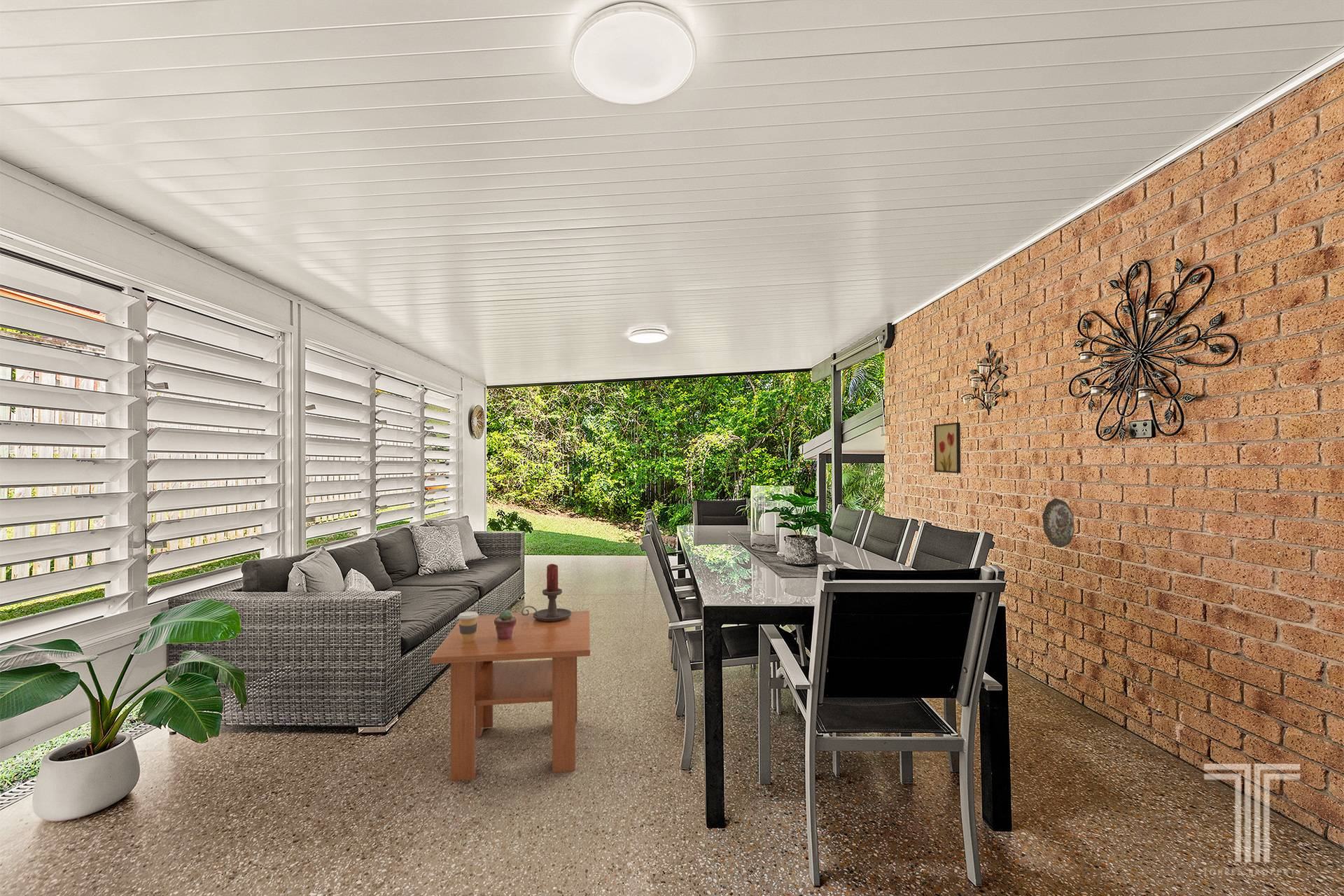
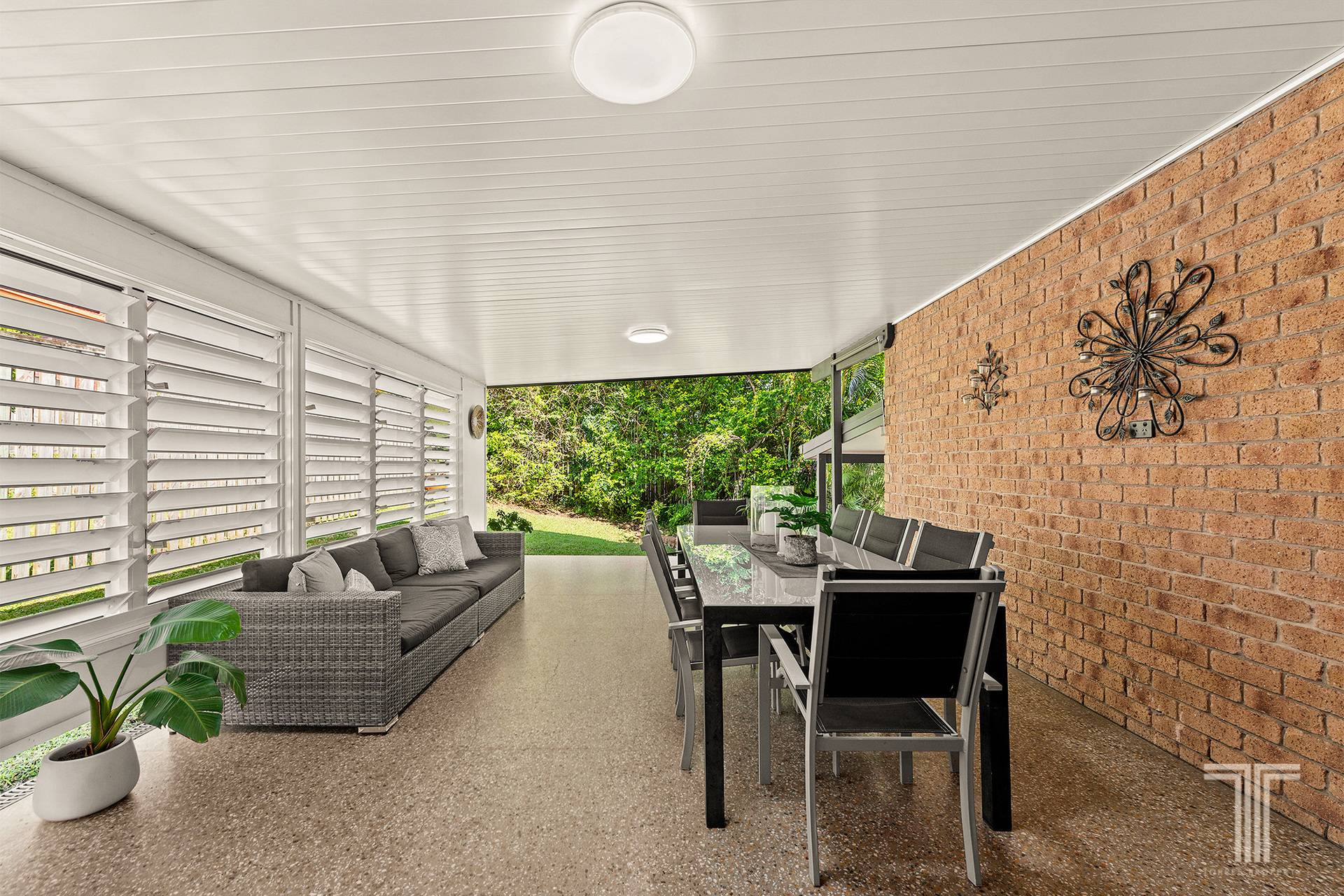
- candle holder [521,563,572,622]
- decorative plate [1042,498,1075,548]
- potted succulent [494,609,517,640]
- coffee cup [457,611,479,642]
- coffee table [430,610,591,782]
- wall art [933,422,961,474]
